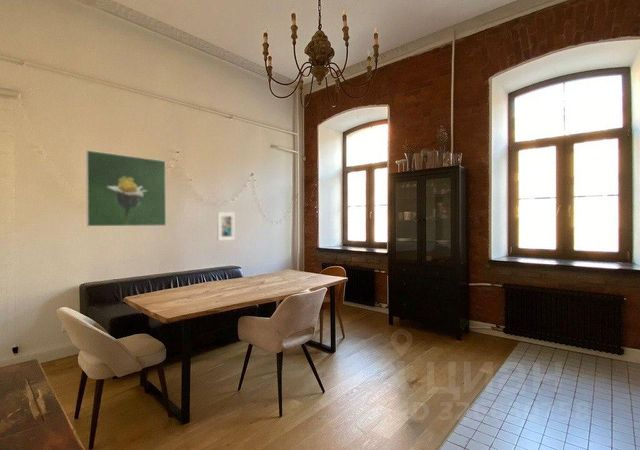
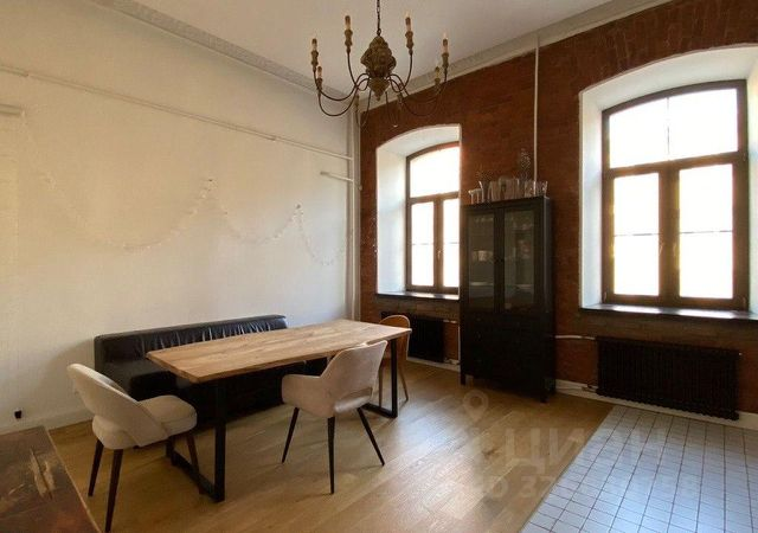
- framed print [216,211,236,242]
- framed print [85,149,167,227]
